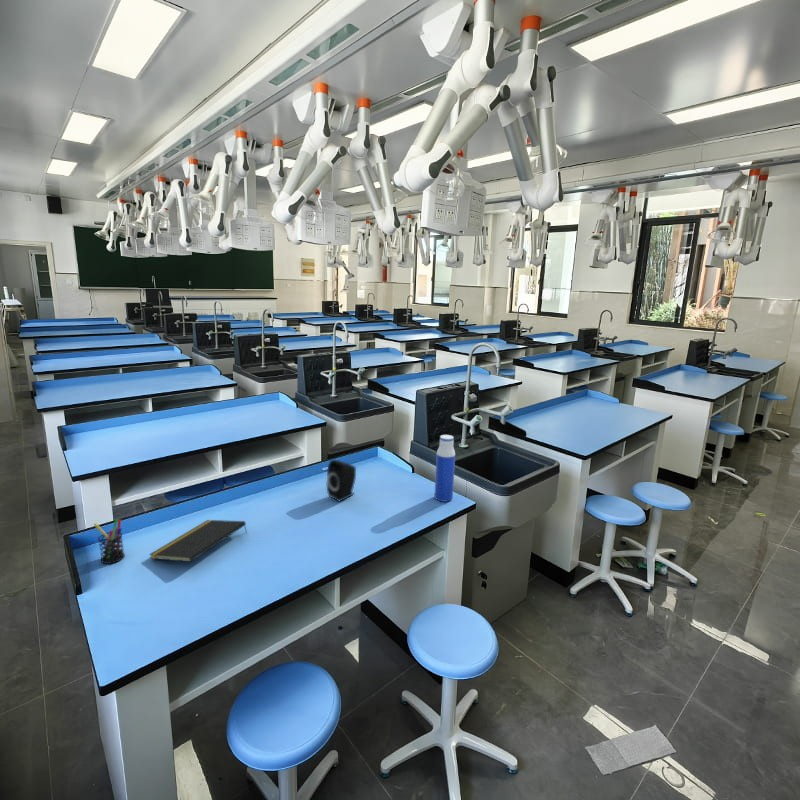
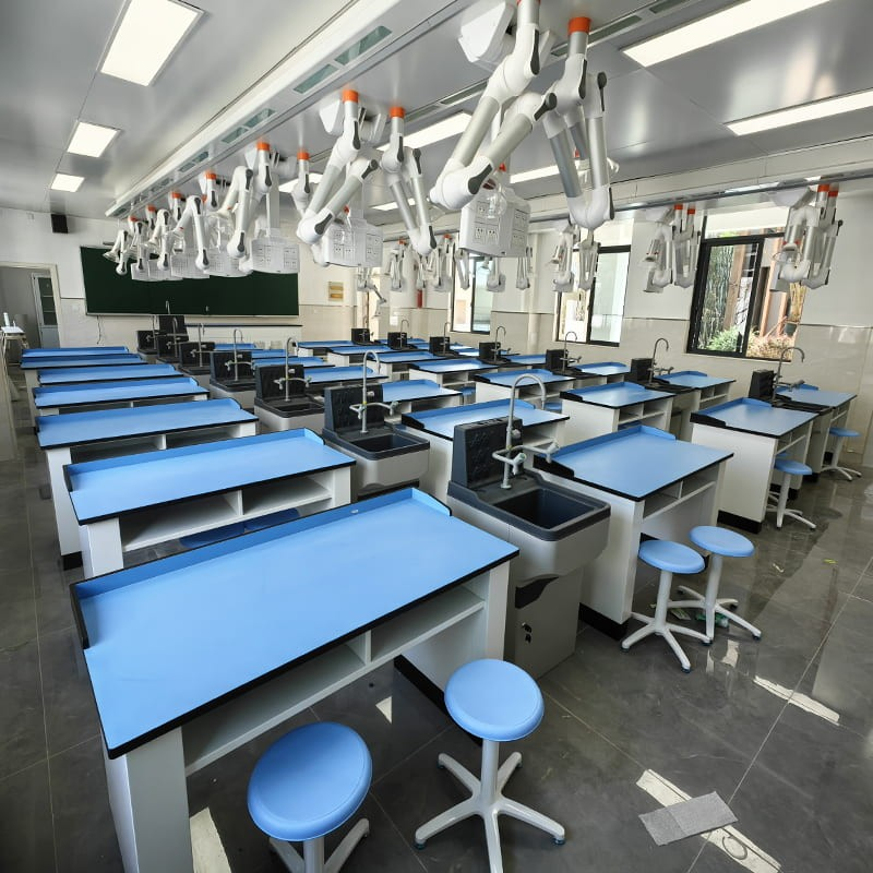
- notepad [148,519,248,563]
- pen holder [93,518,126,565]
- speaker [326,459,357,502]
- water bottle [434,434,456,502]
